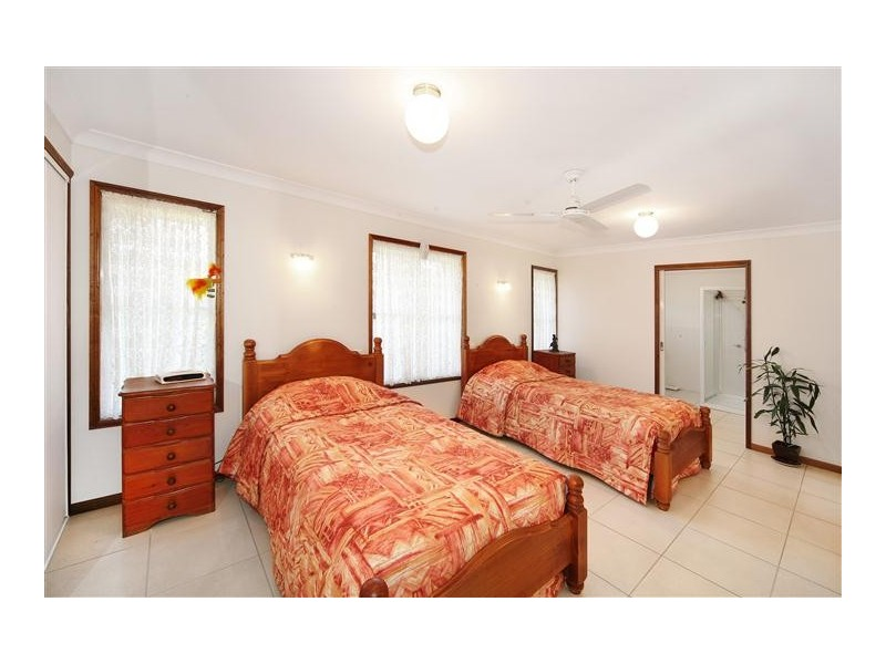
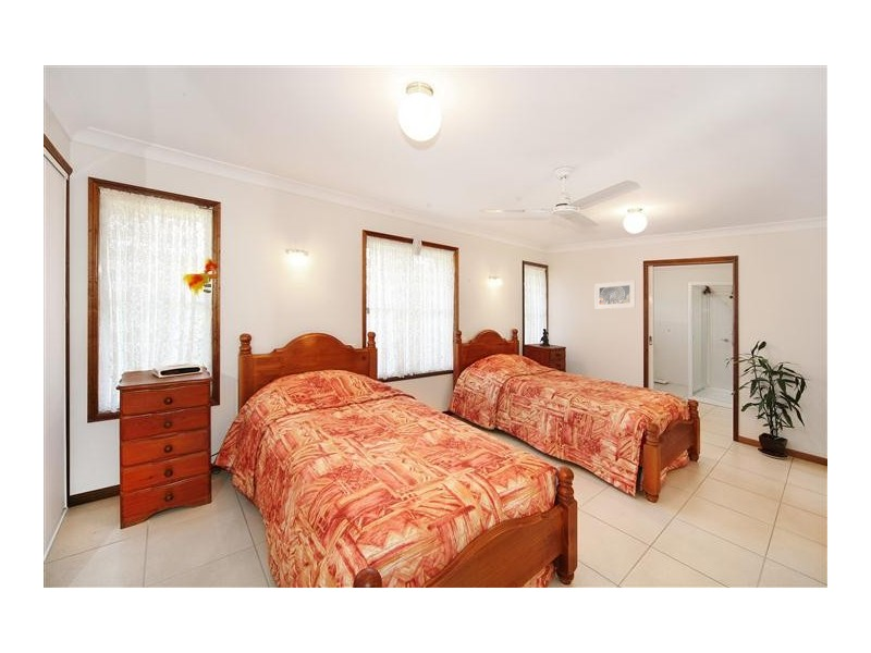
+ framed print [593,279,637,310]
